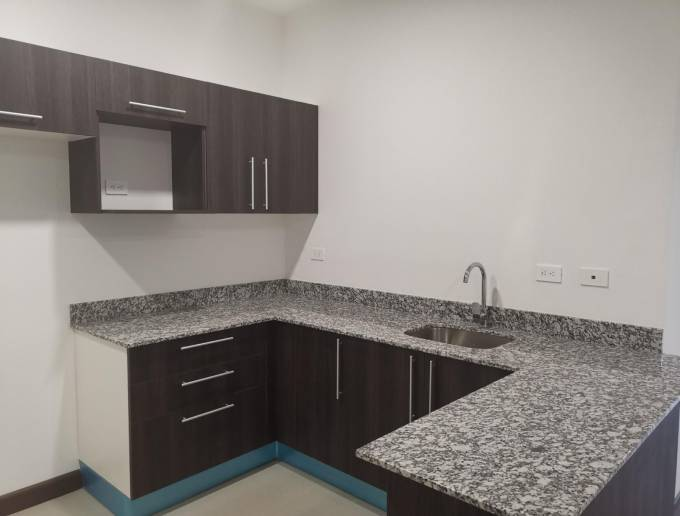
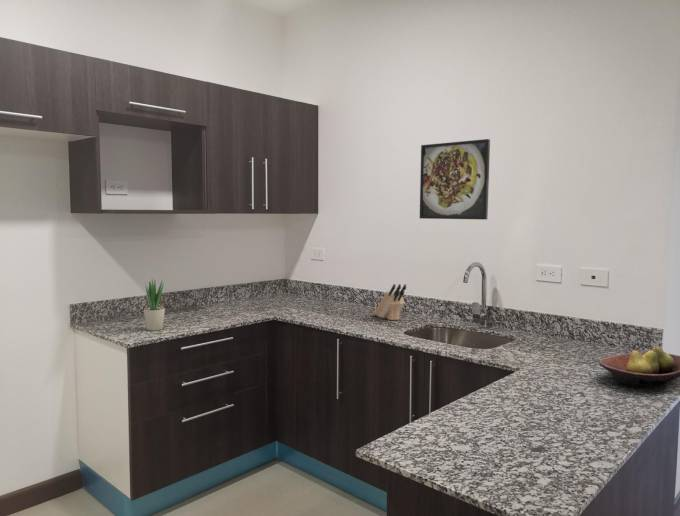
+ potted plant [143,278,166,332]
+ fruit bowl [598,346,680,387]
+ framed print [419,138,491,221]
+ knife block [373,283,407,321]
